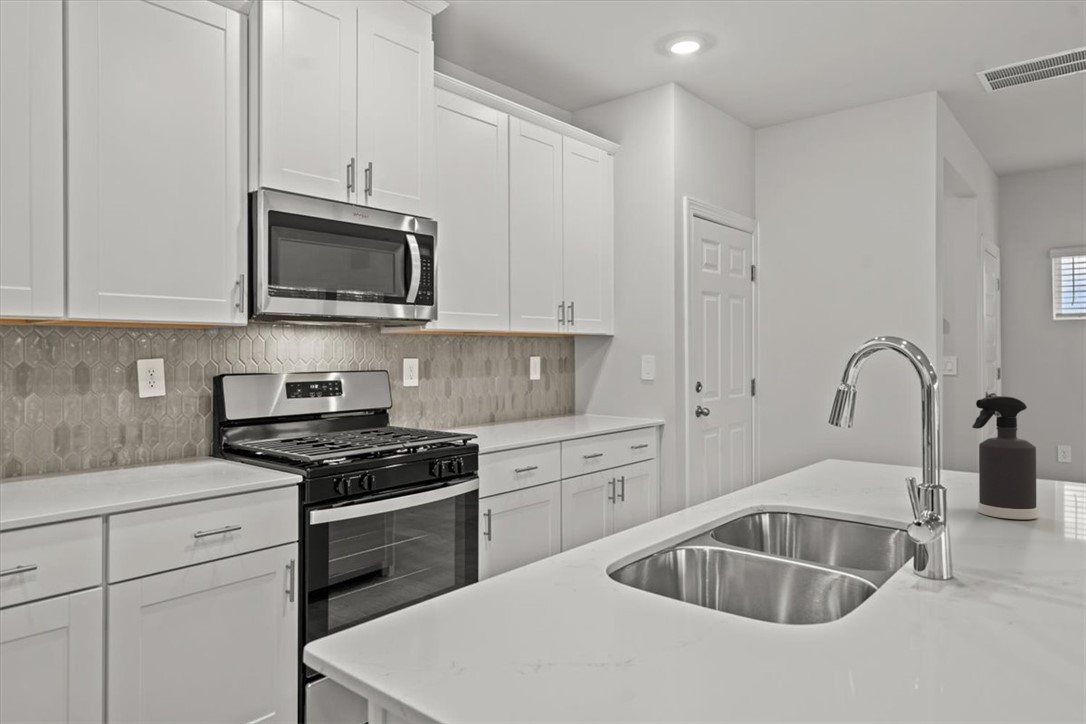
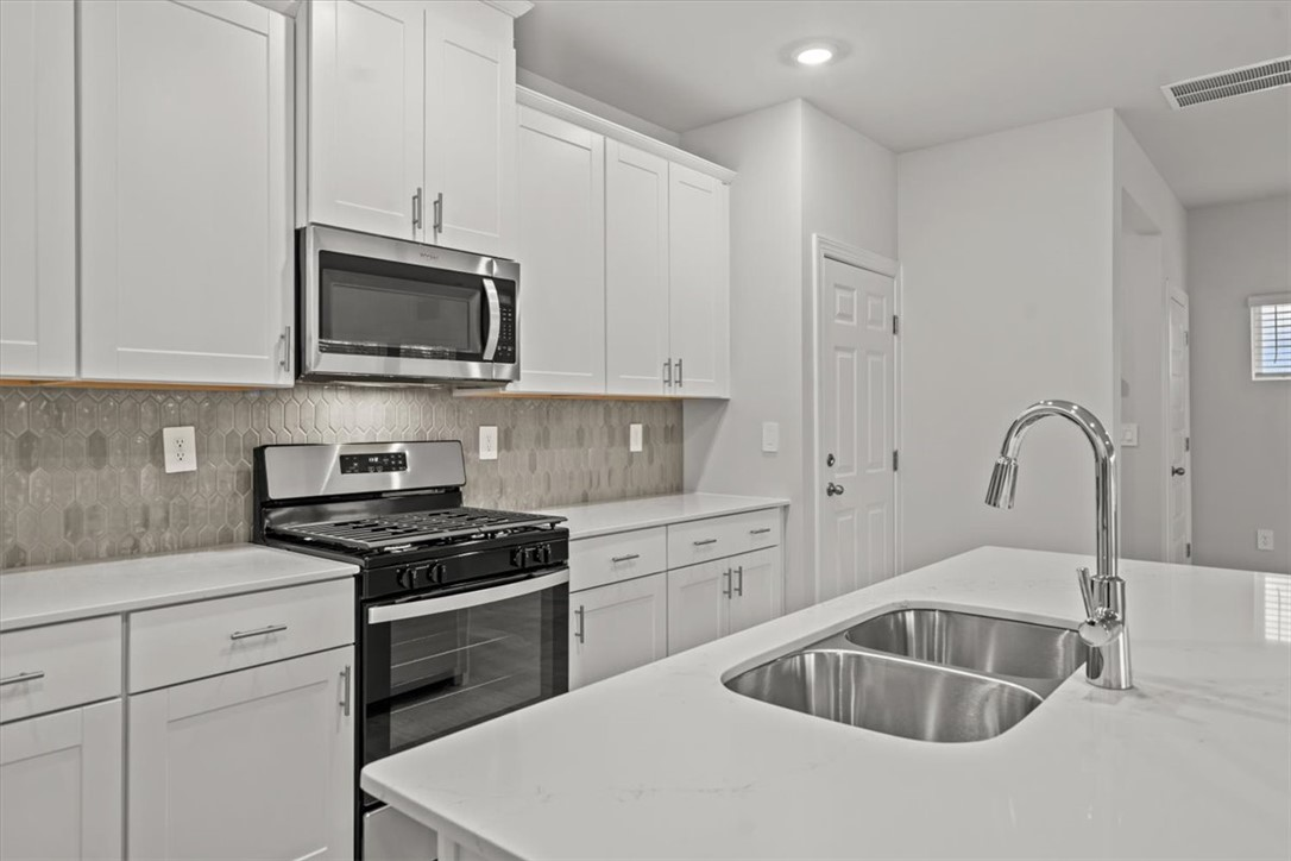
- spray bottle [971,395,1039,520]
